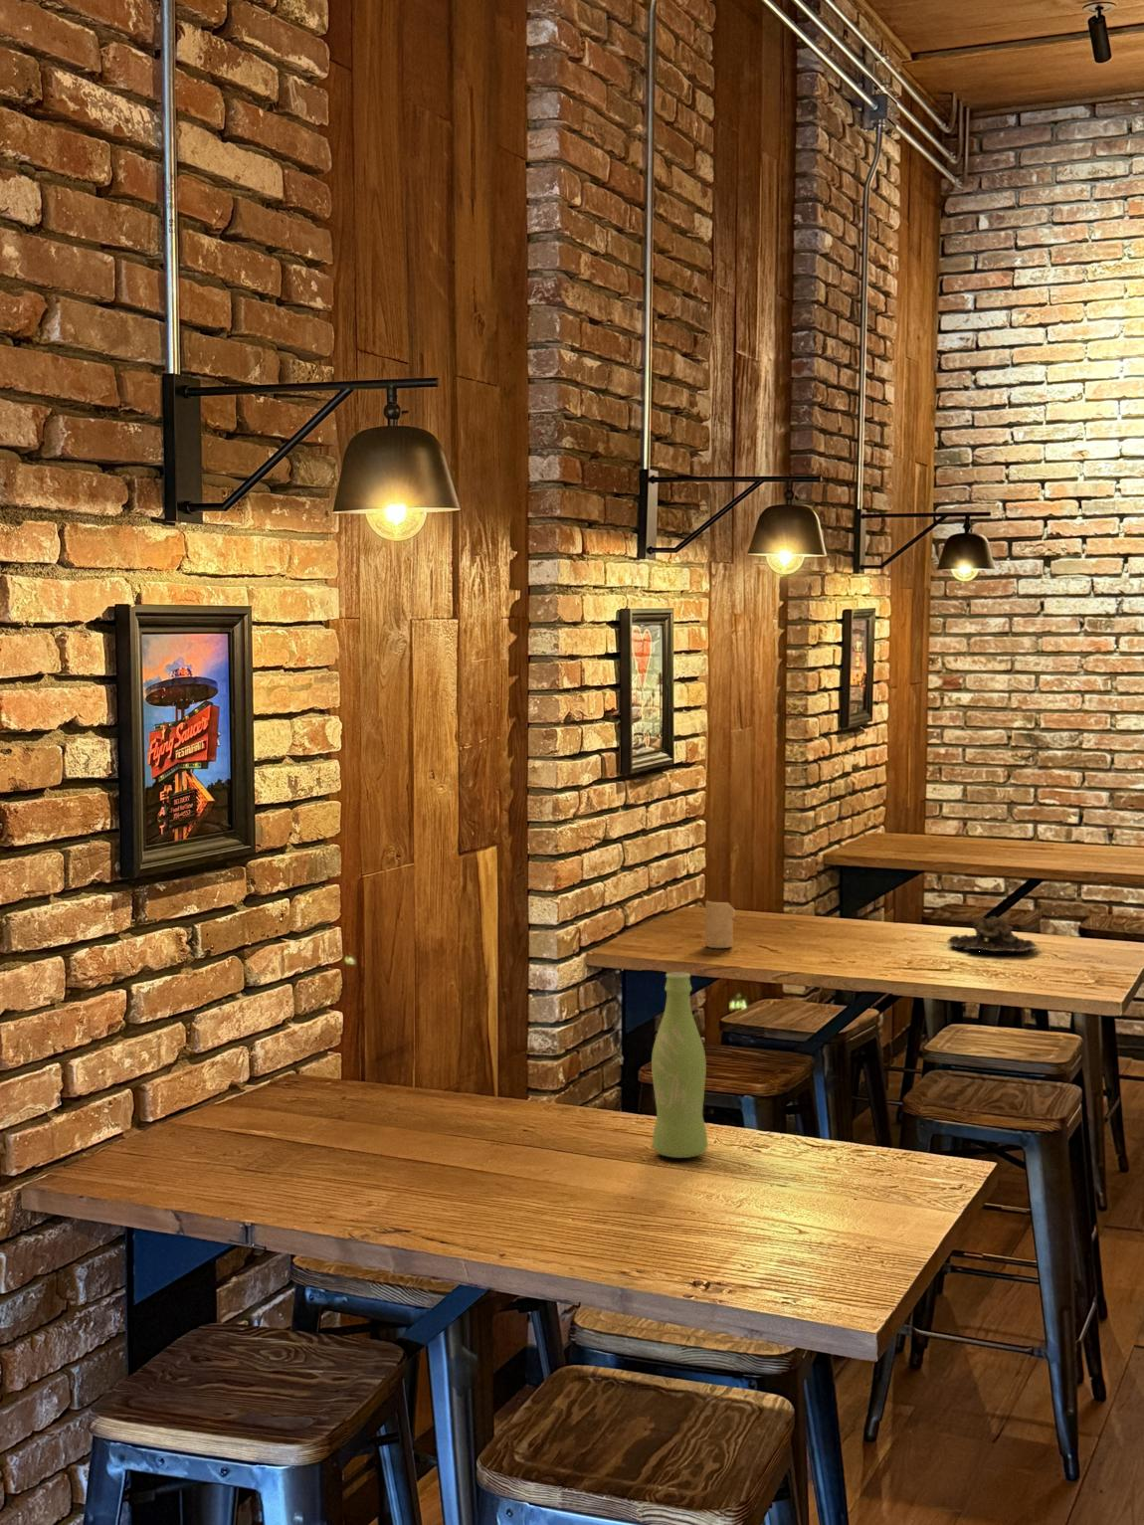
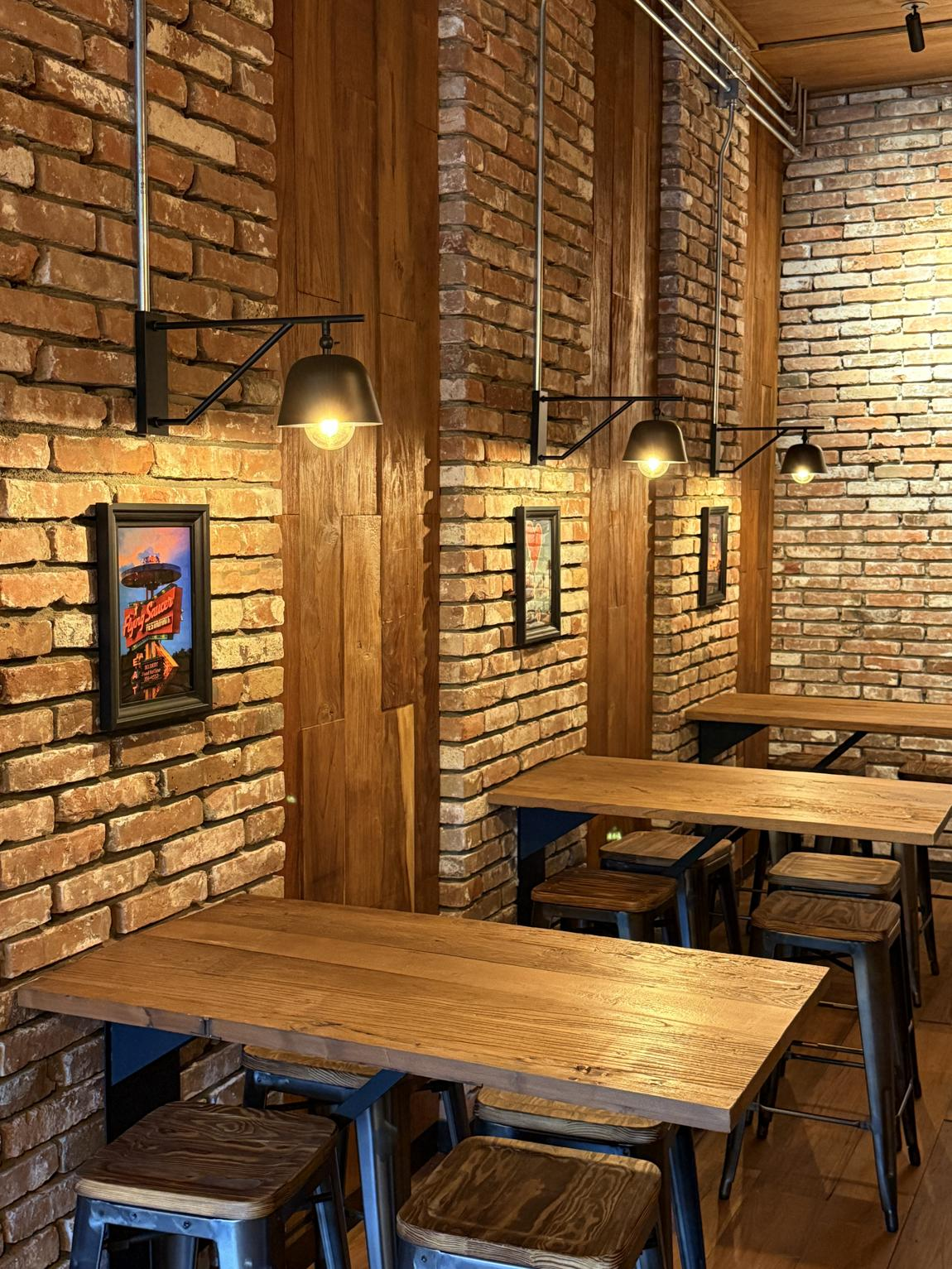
- succulent plant [946,916,1039,952]
- candle [704,900,737,949]
- bottle [650,971,708,1158]
